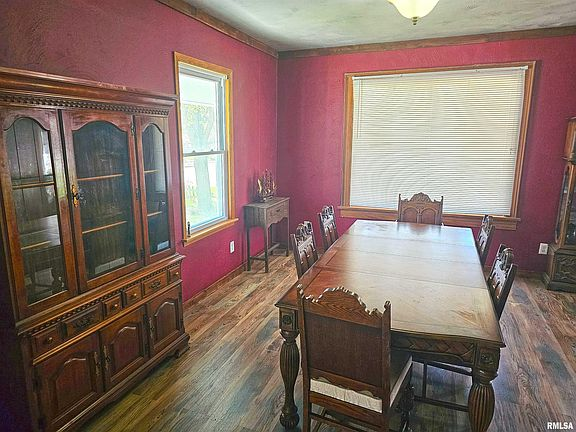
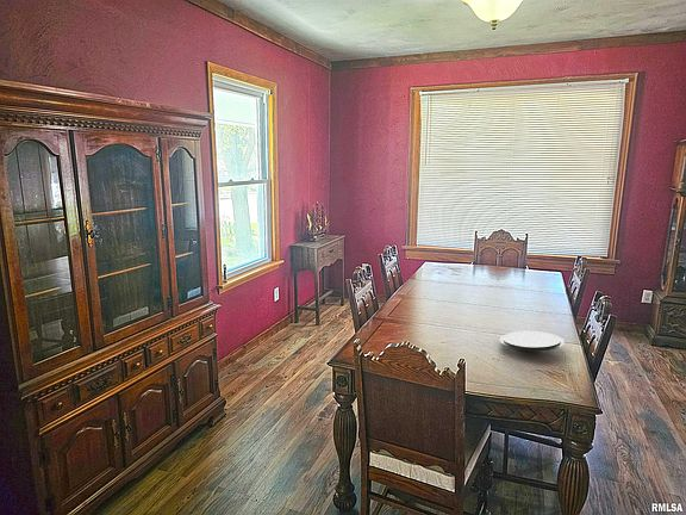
+ plate [499,330,566,353]
